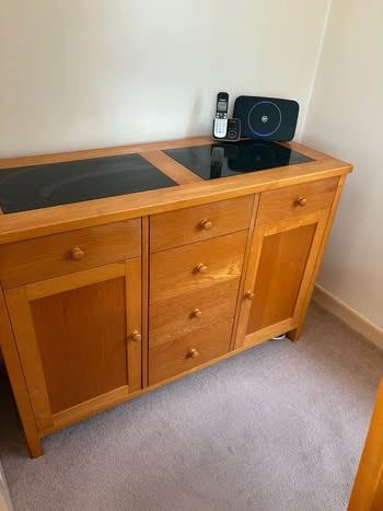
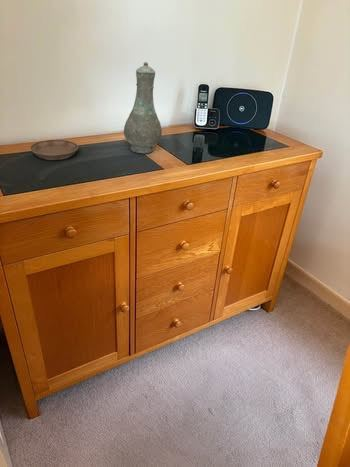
+ saucer [29,139,79,161]
+ vase [123,61,163,154]
